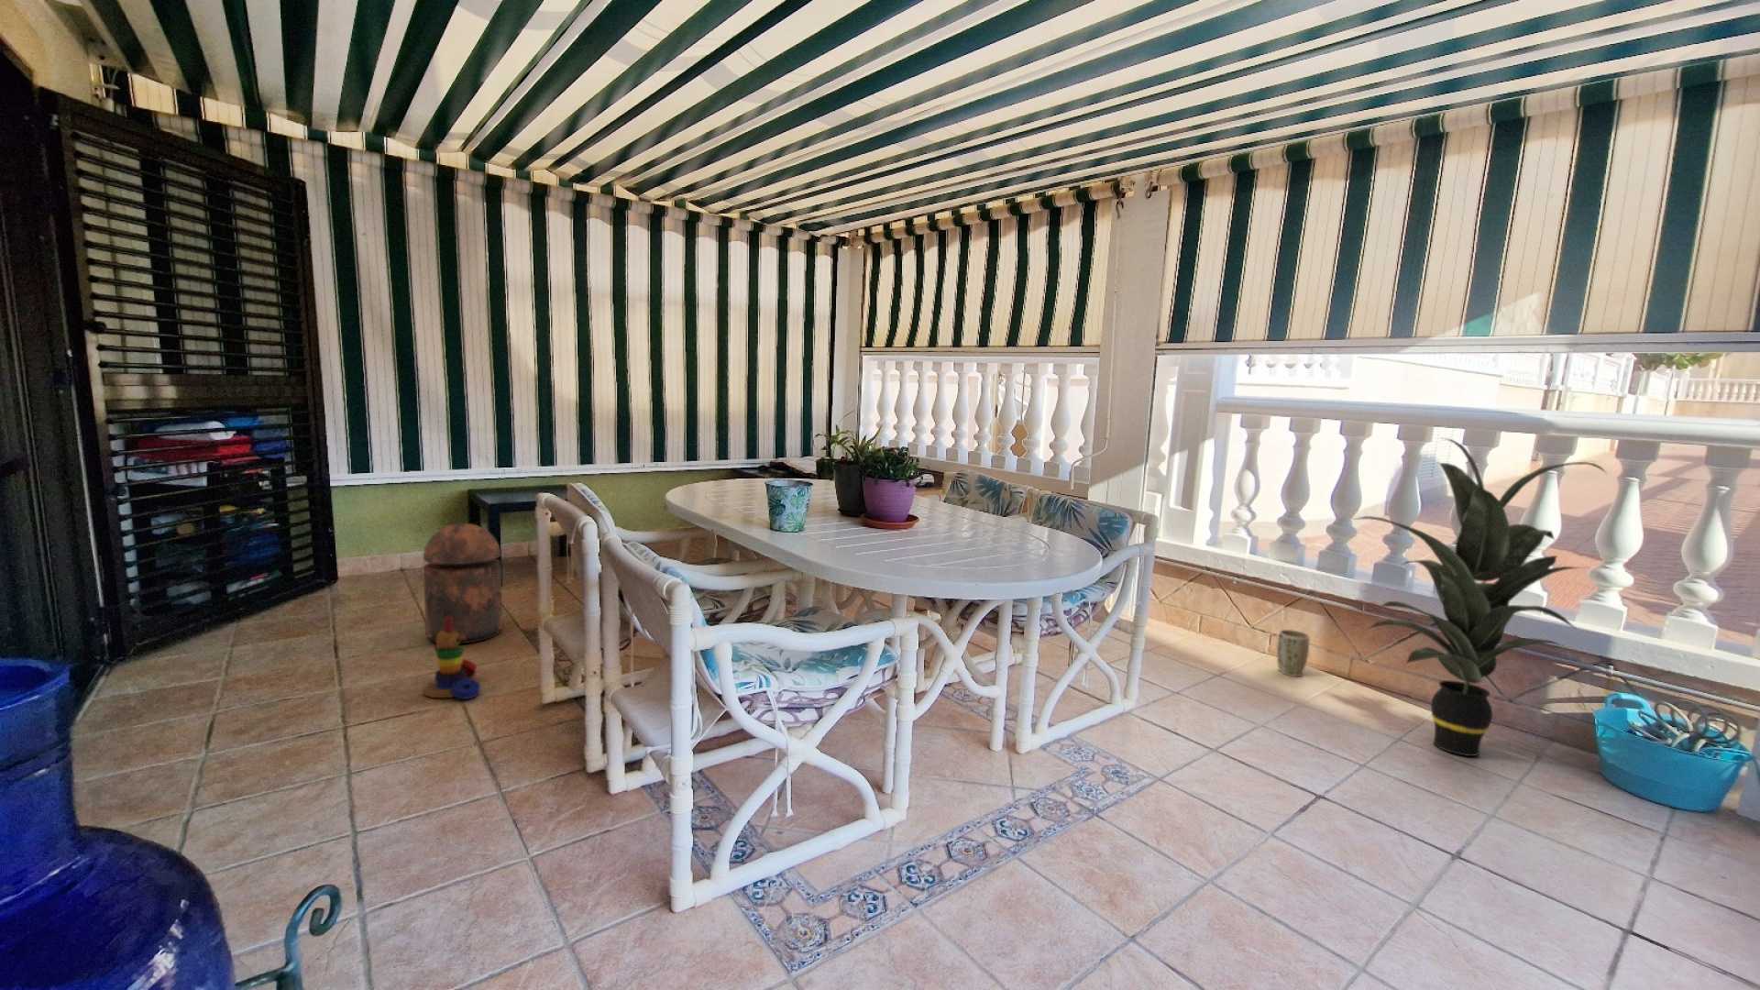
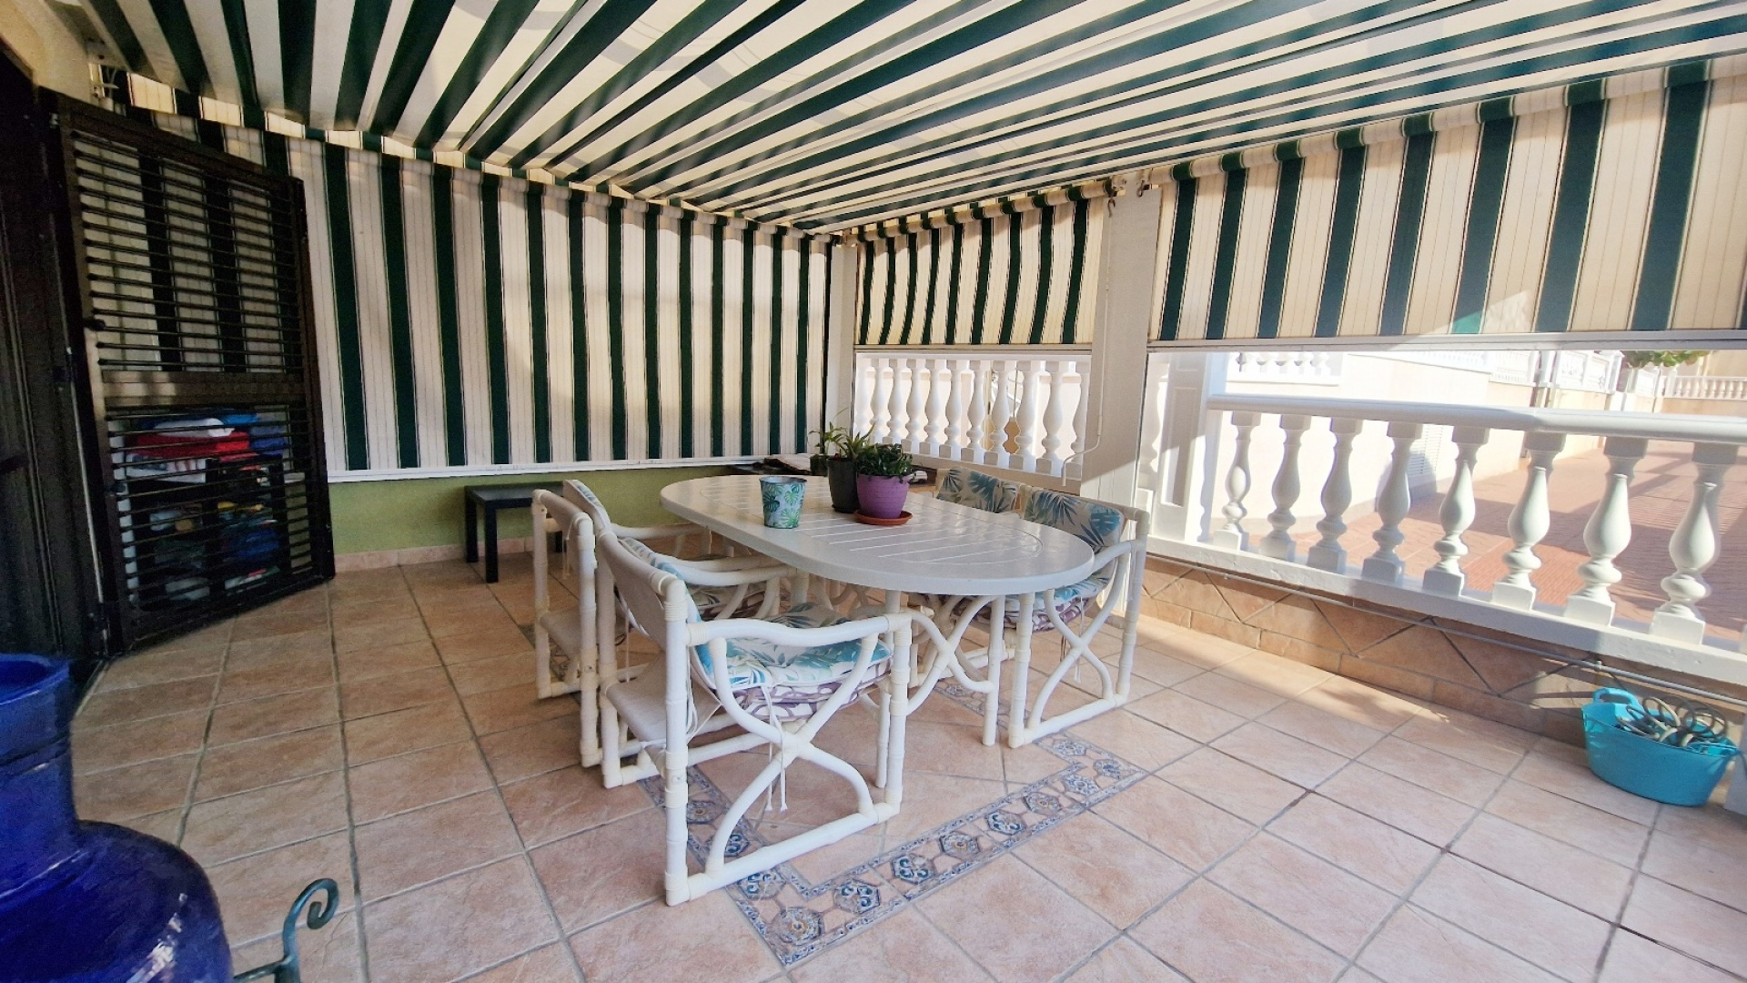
- plant pot [1276,629,1310,677]
- stacking toy [423,616,481,700]
- indoor plant [1350,436,1608,757]
- trash can [423,522,503,644]
